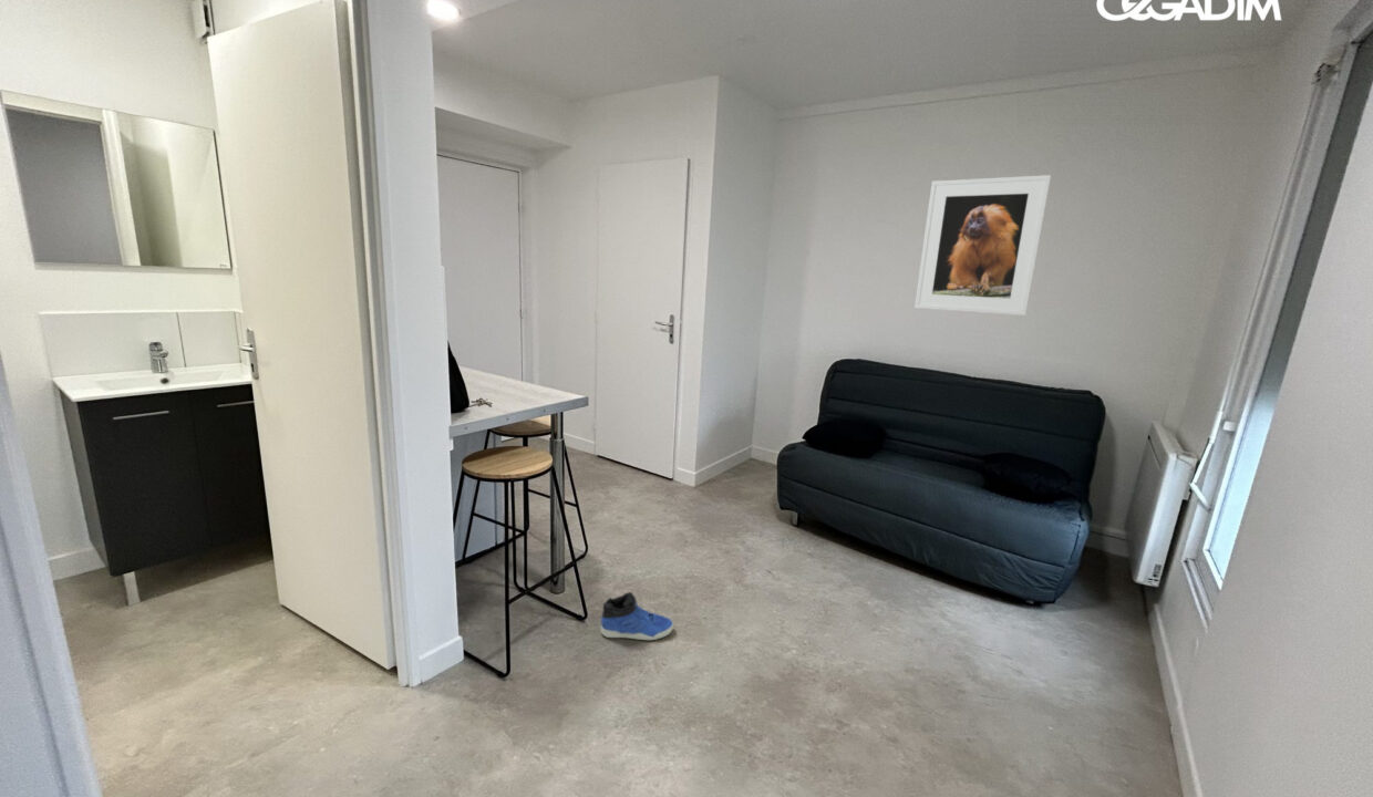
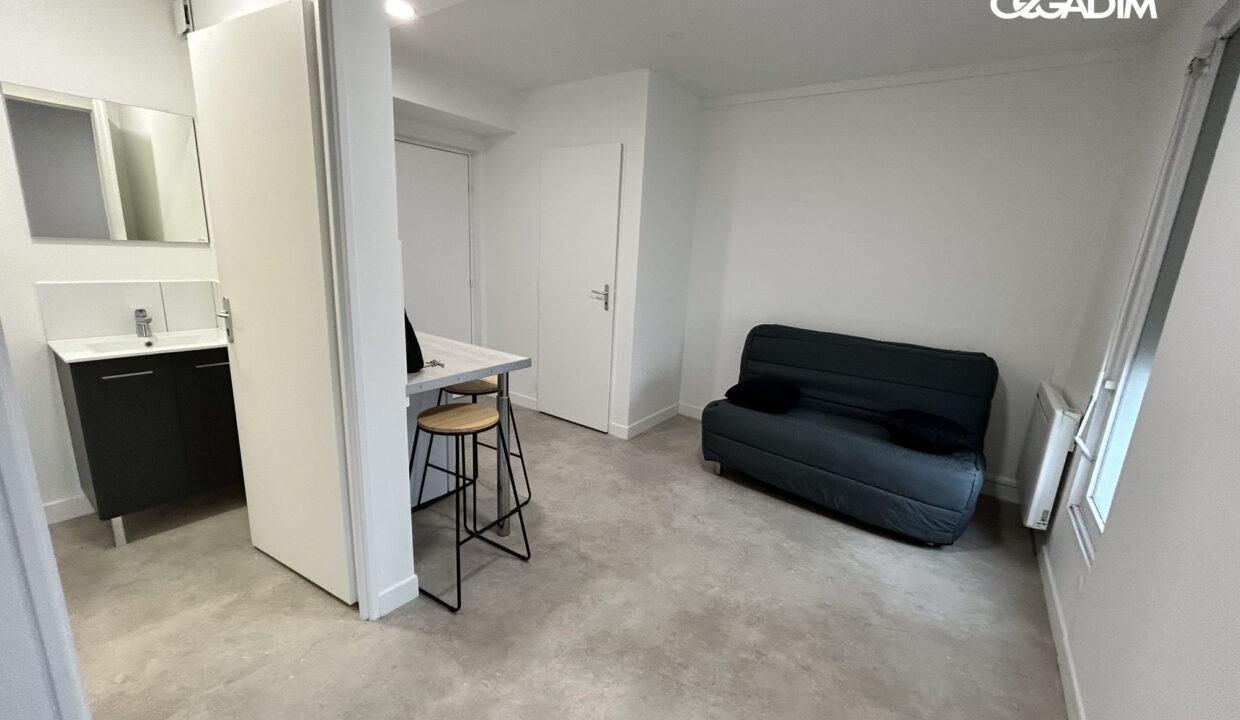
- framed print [913,174,1052,317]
- sneaker [600,591,674,641]
